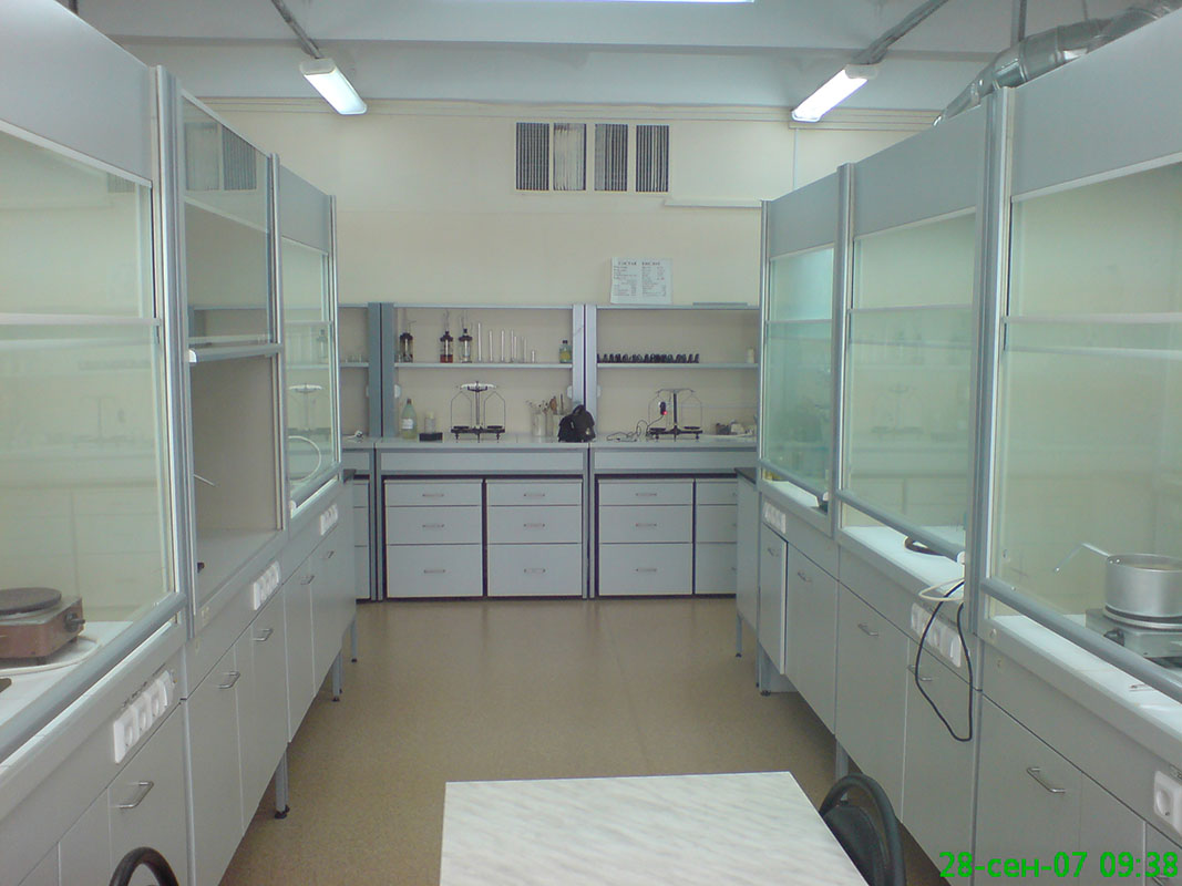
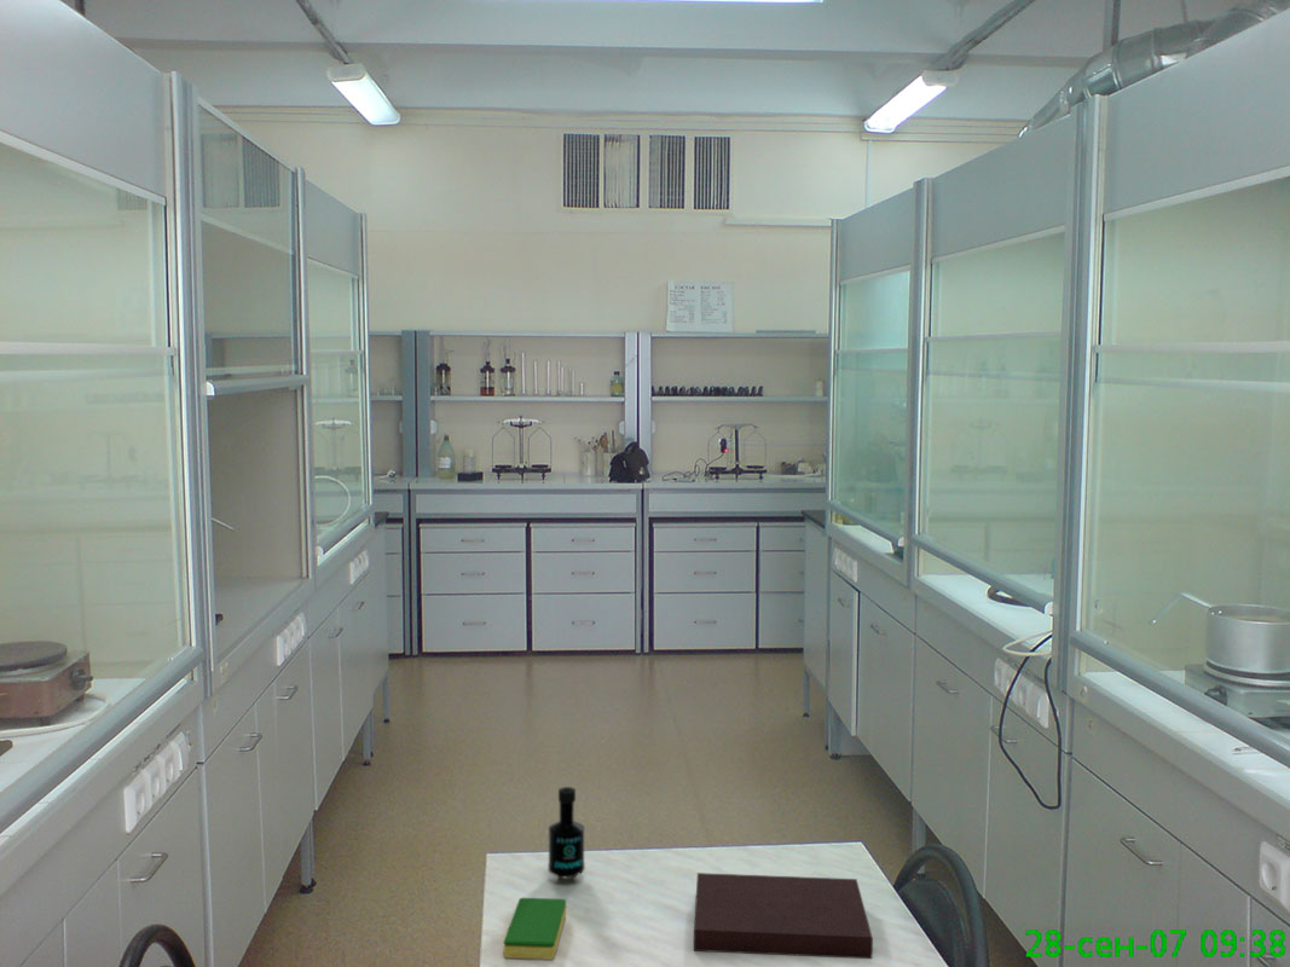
+ bottle [546,786,586,880]
+ dish sponge [503,897,567,961]
+ notebook [693,872,874,960]
